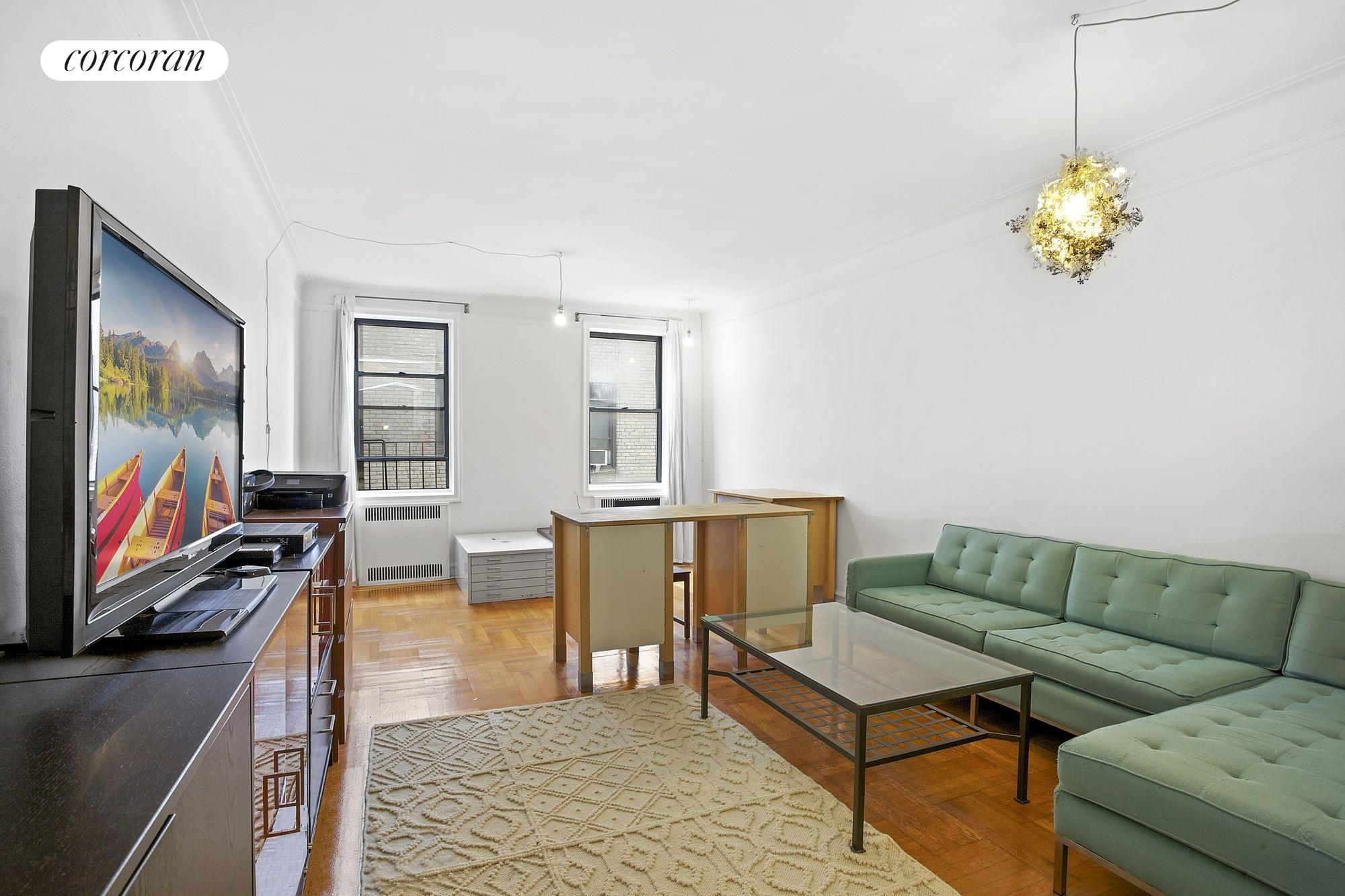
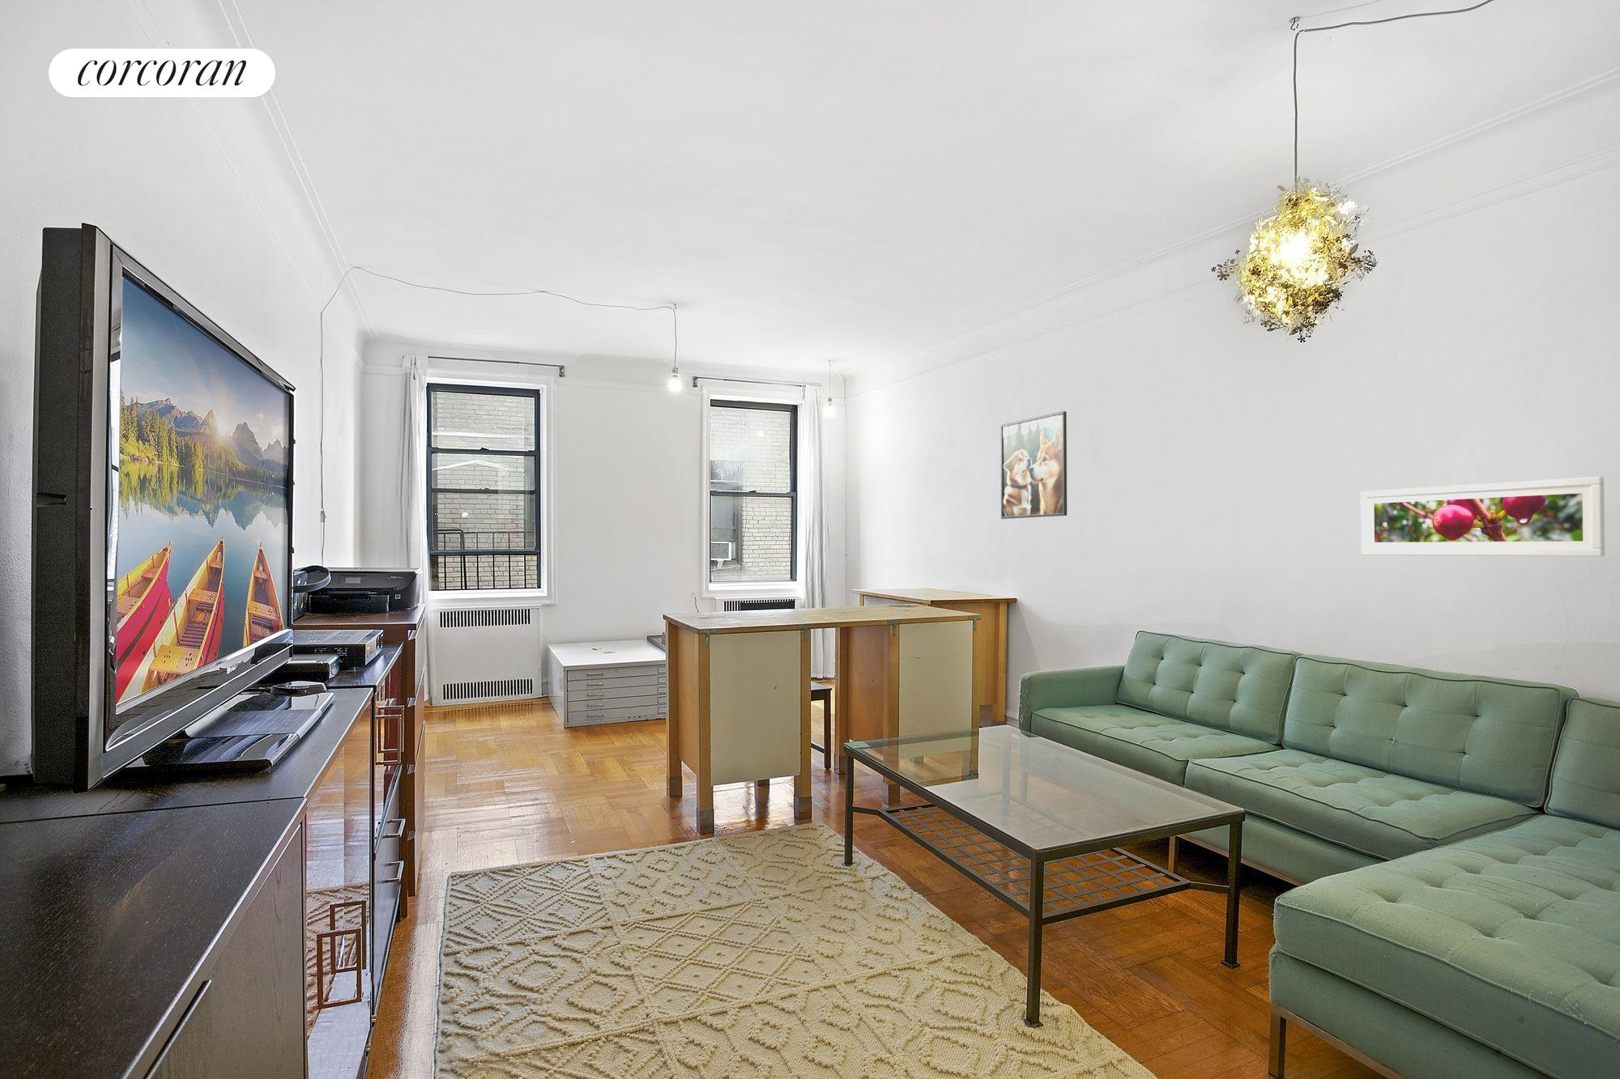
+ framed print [1360,476,1606,558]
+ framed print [1000,411,1067,520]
